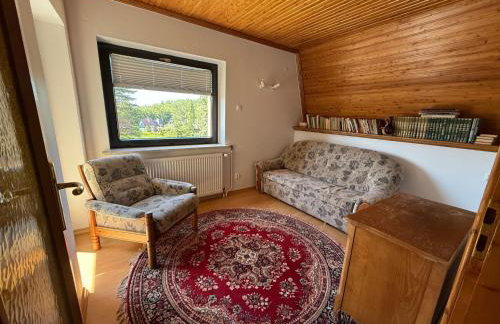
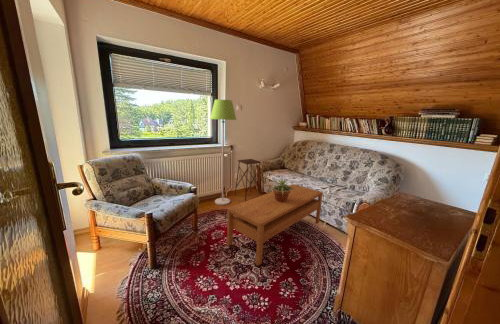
+ coffee table [226,183,324,267]
+ floor lamp [209,99,237,206]
+ potted plant [270,177,294,202]
+ side table [234,158,263,202]
